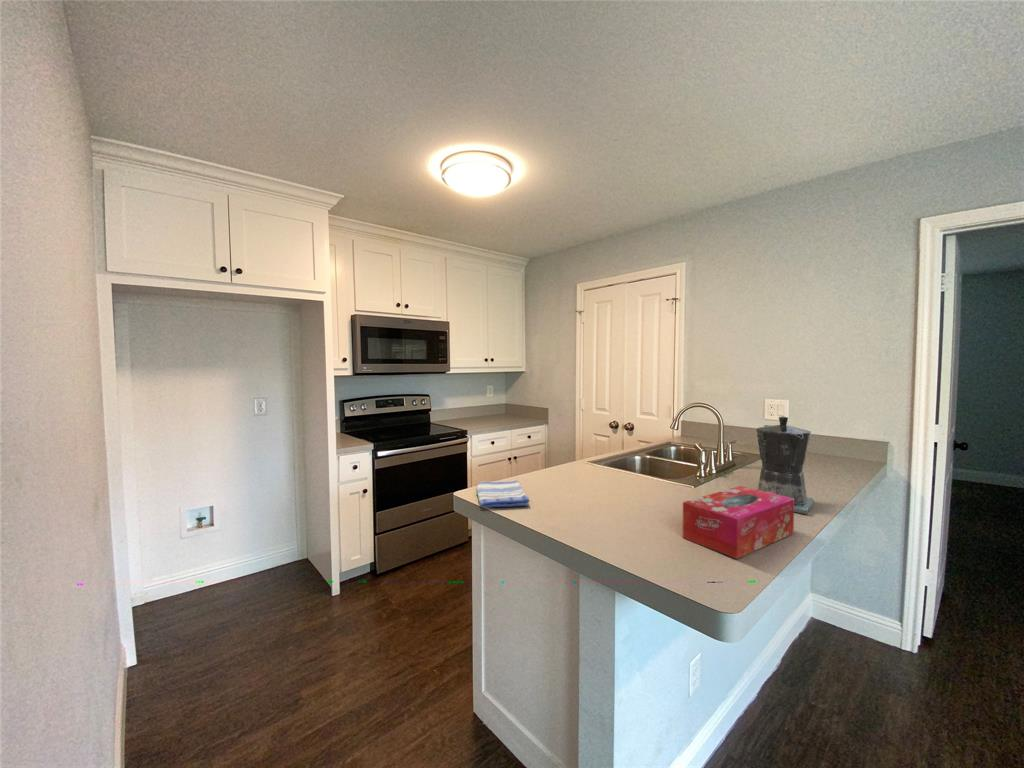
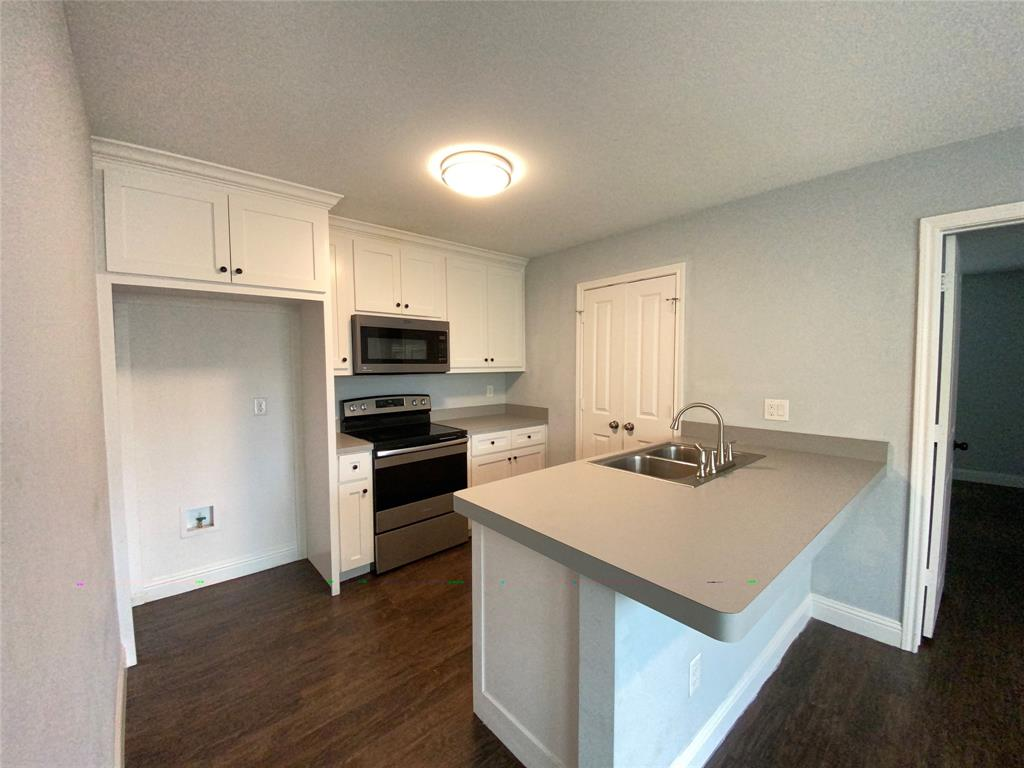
- tissue box [681,485,795,560]
- coffee maker [756,415,815,515]
- dish towel [475,479,530,508]
